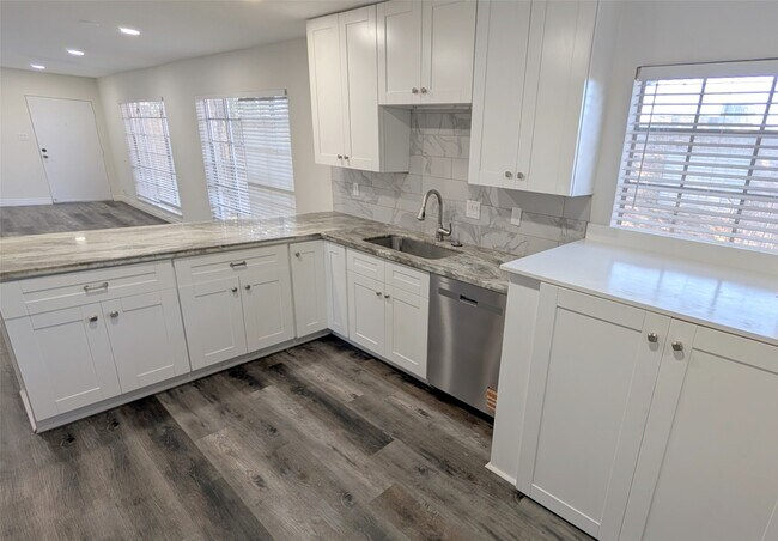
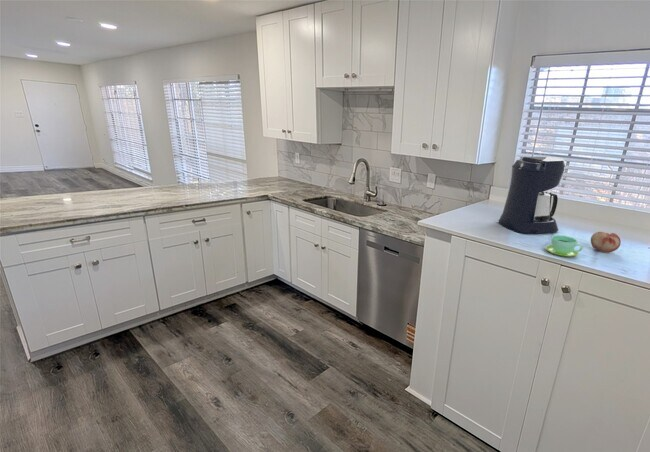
+ cup [544,234,584,258]
+ coffee maker [498,156,566,235]
+ fruit [590,231,622,253]
